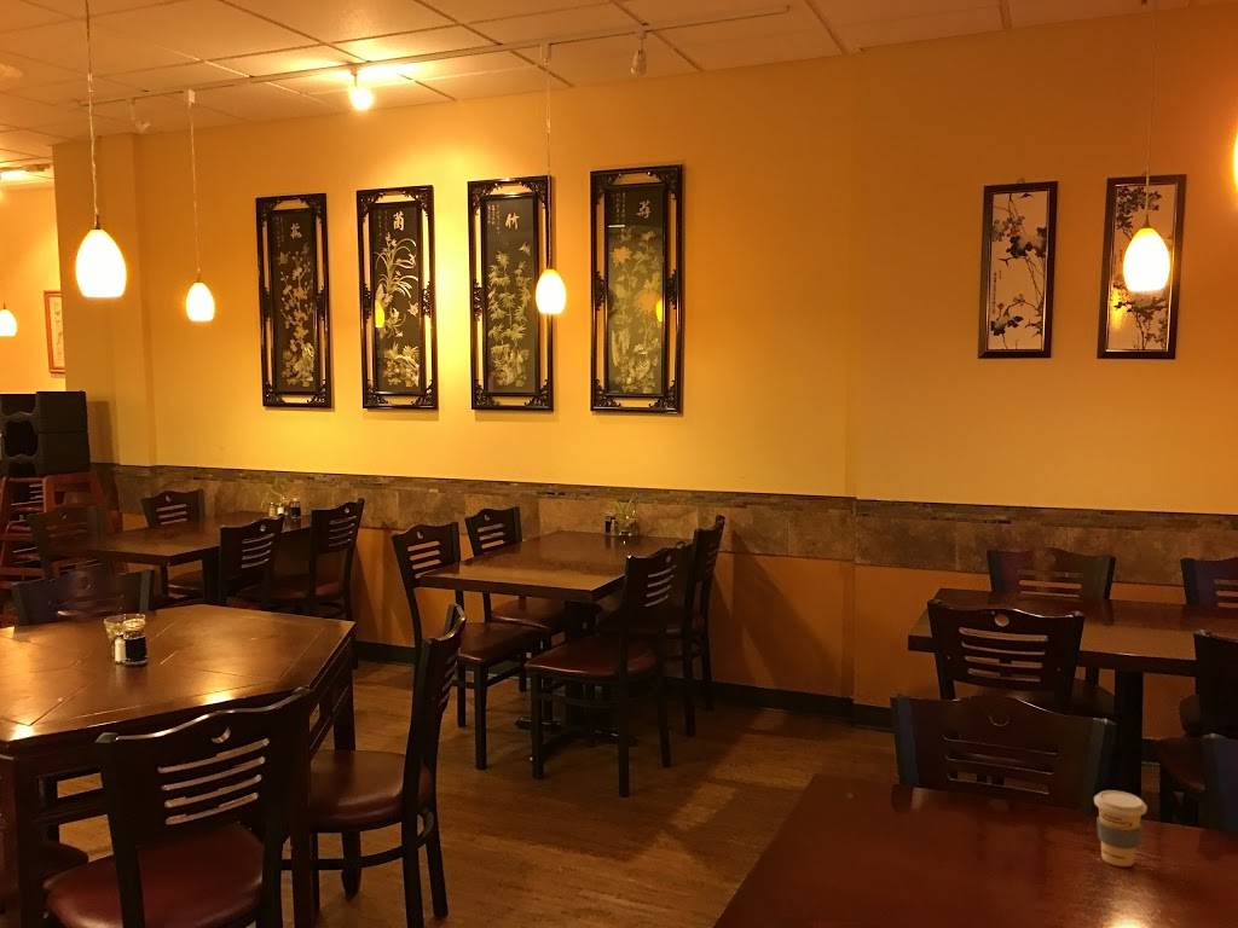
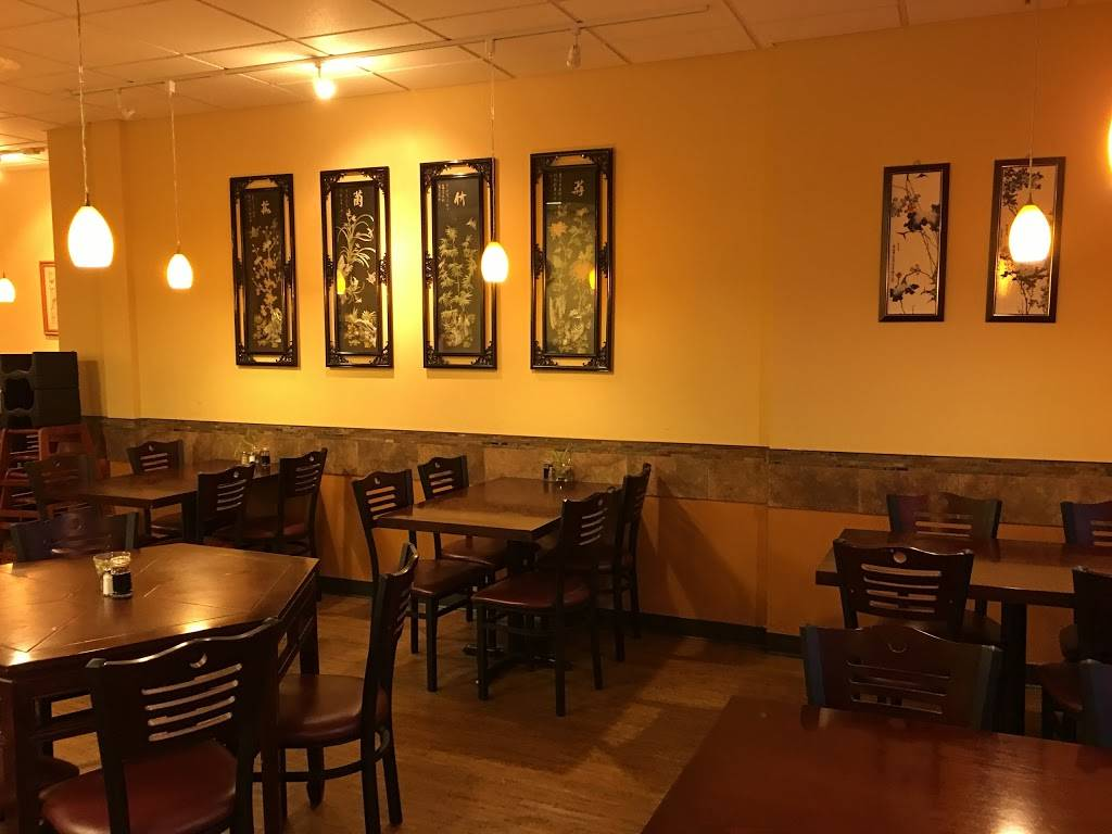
- coffee cup [1093,789,1149,868]
